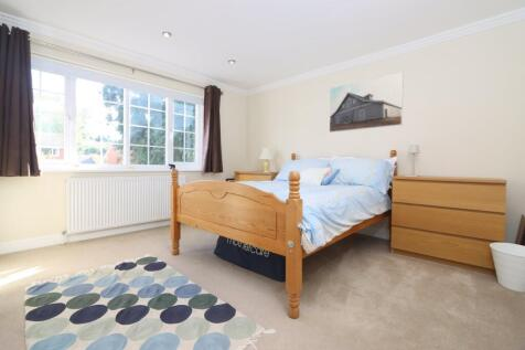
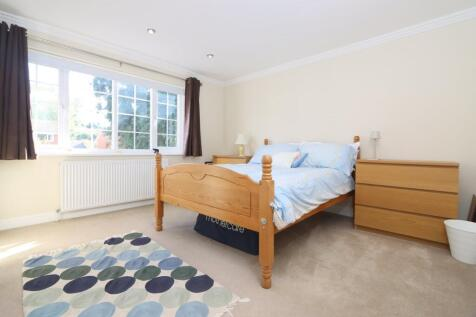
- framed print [329,71,405,134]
